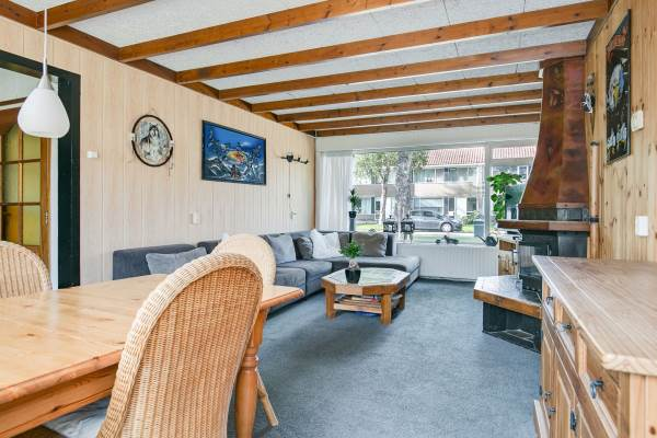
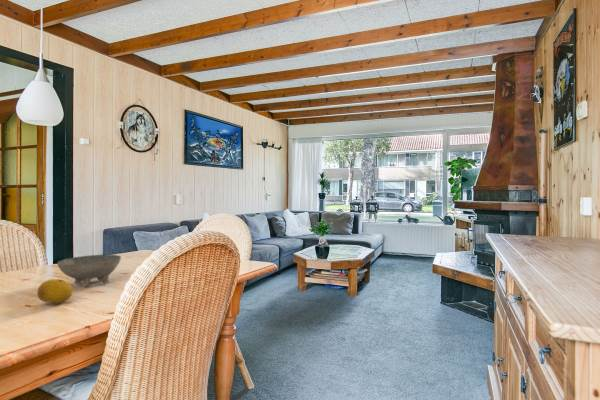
+ fruit [36,278,73,304]
+ bowl [56,254,122,287]
